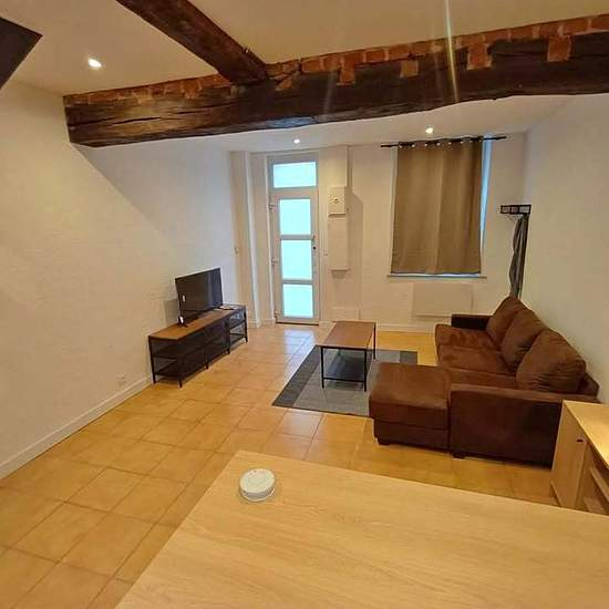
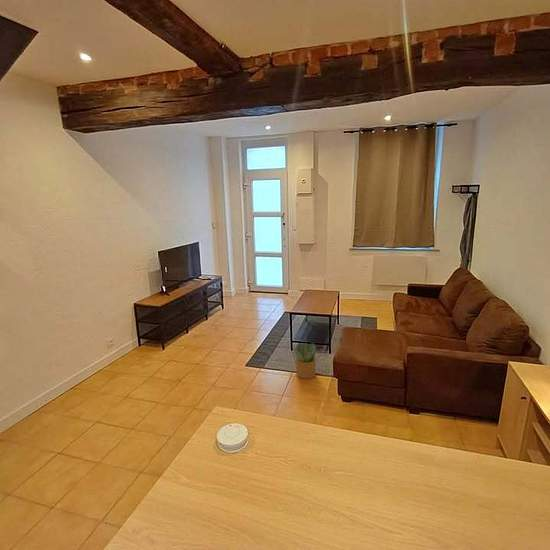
+ potted plant [292,342,317,380]
